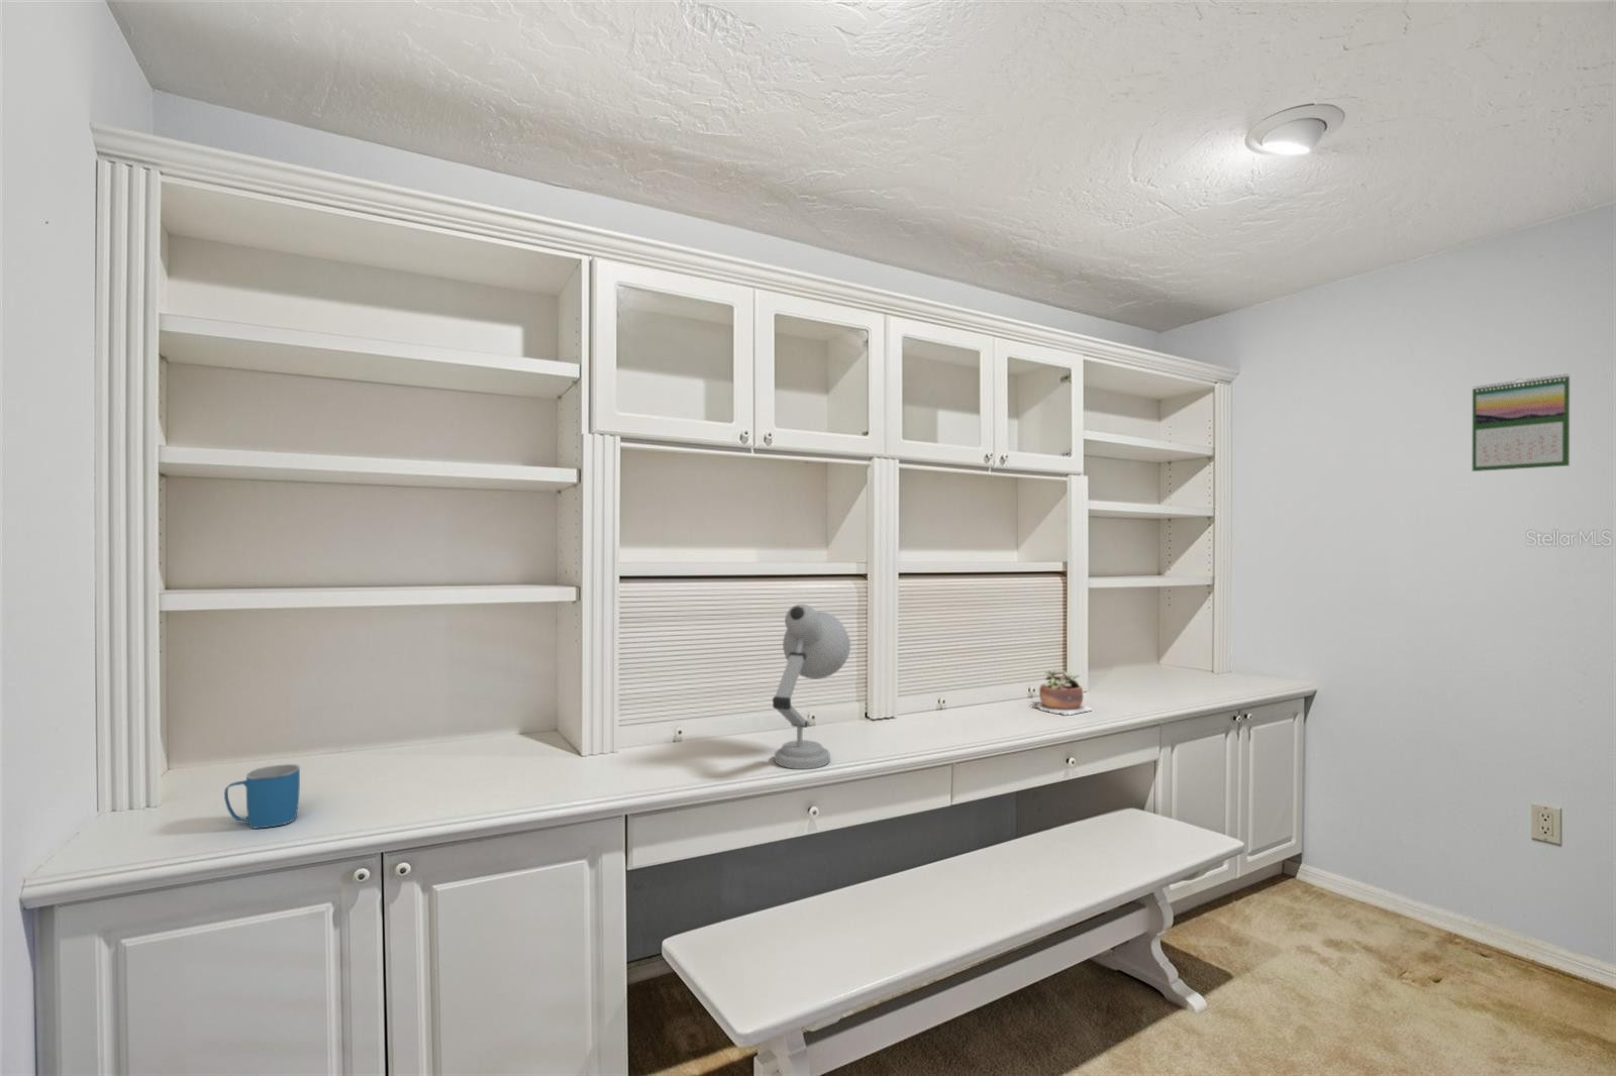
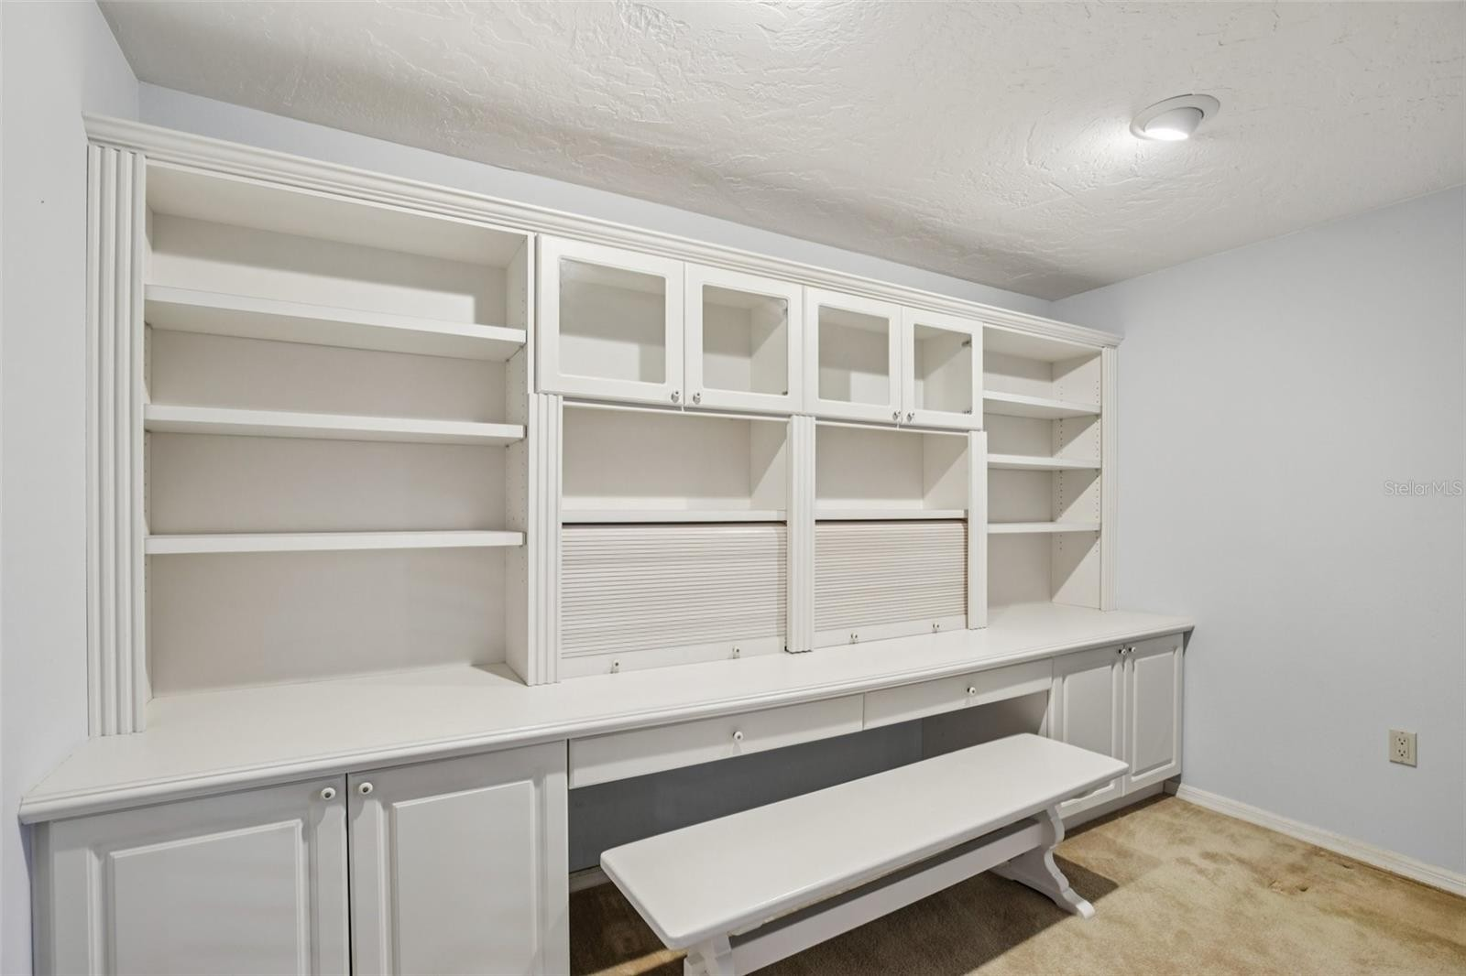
- desk lamp [771,603,852,770]
- succulent plant [1033,668,1093,717]
- calendar [1472,372,1570,472]
- mug [223,763,302,830]
